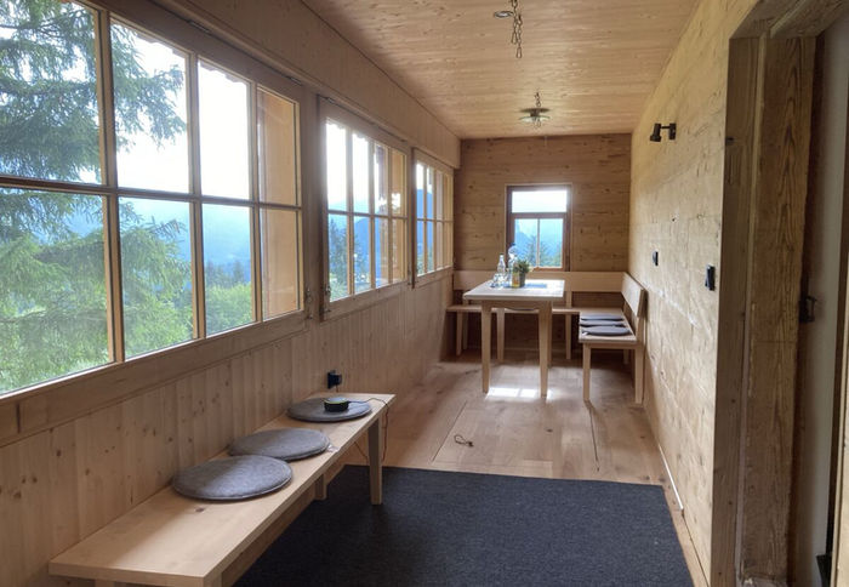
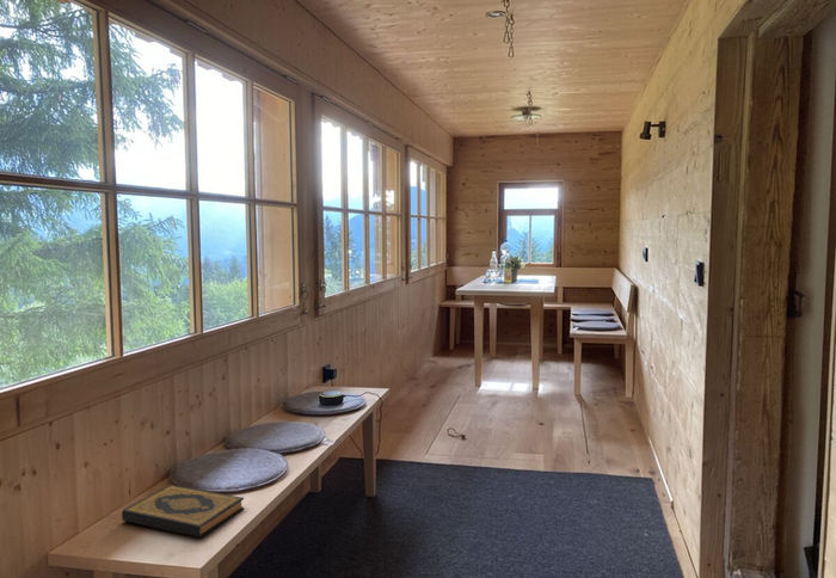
+ hardback book [121,484,245,539]
